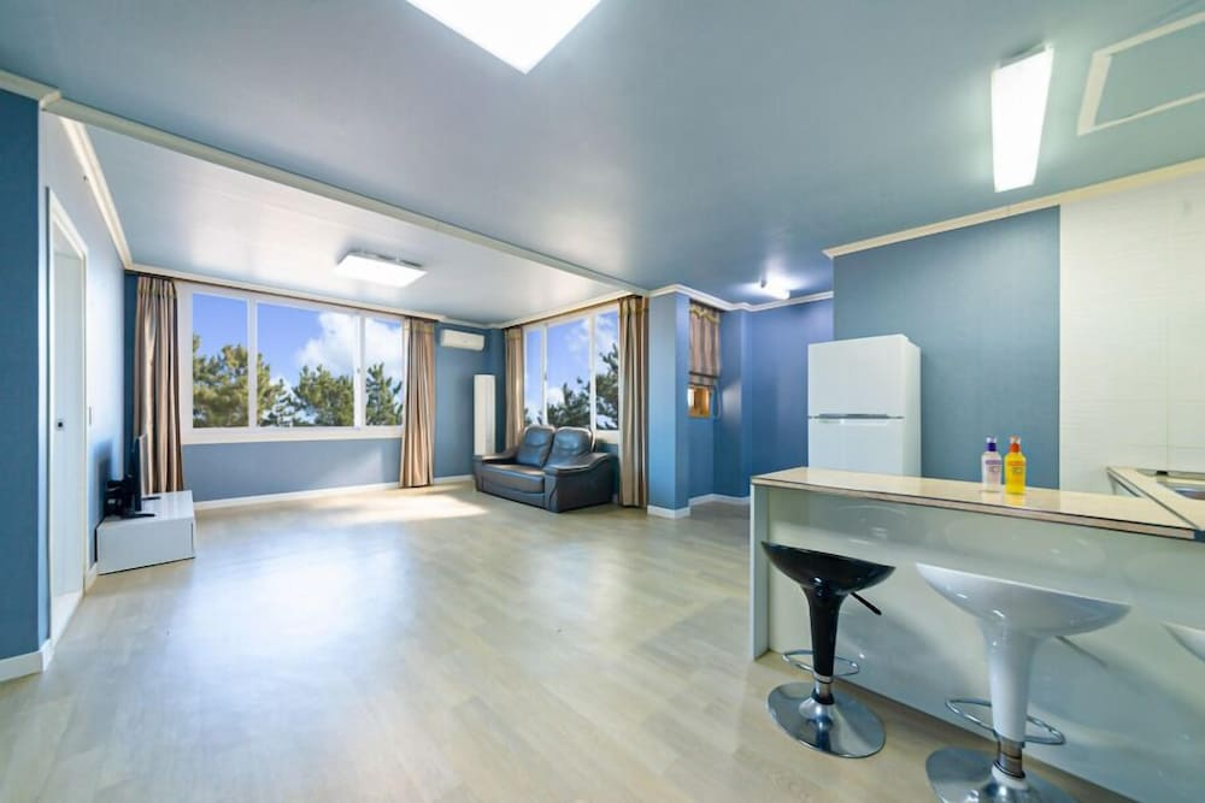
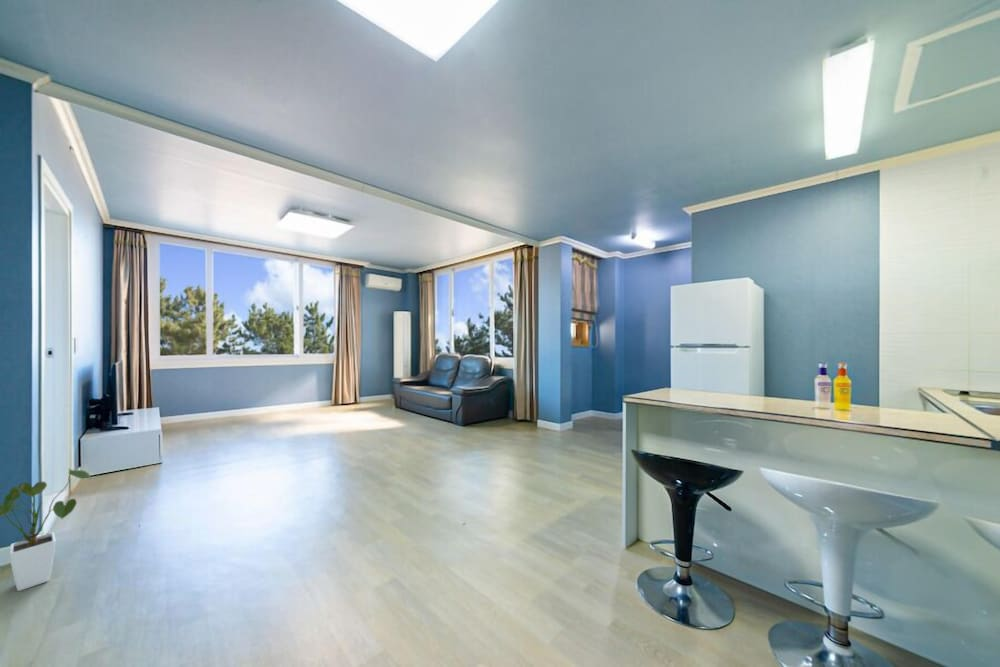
+ house plant [0,467,92,592]
